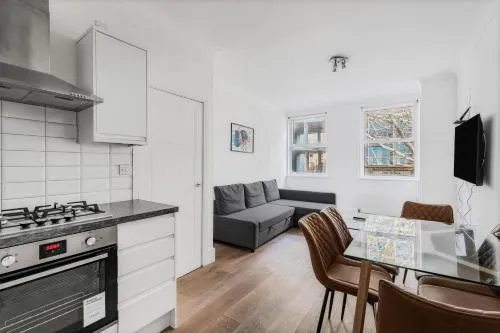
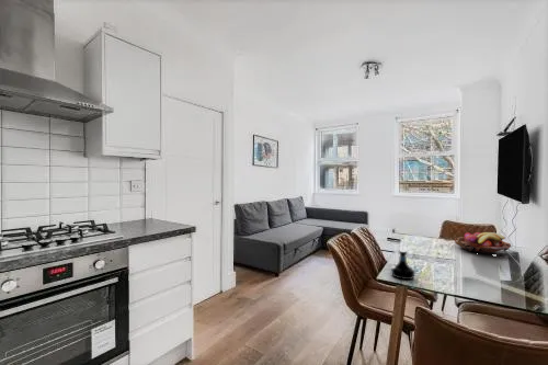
+ tequila bottle [390,249,416,281]
+ fruit basket [454,231,512,255]
